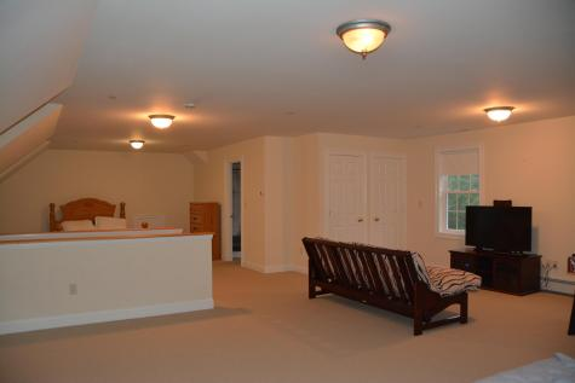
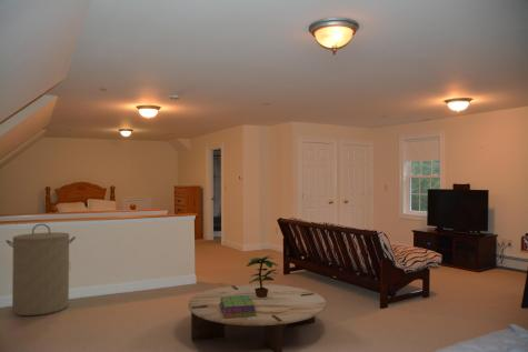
+ stack of books [219,295,257,319]
+ coffee table [188,283,327,352]
+ potted plant [246,254,280,298]
+ laundry hamper [4,223,77,316]
